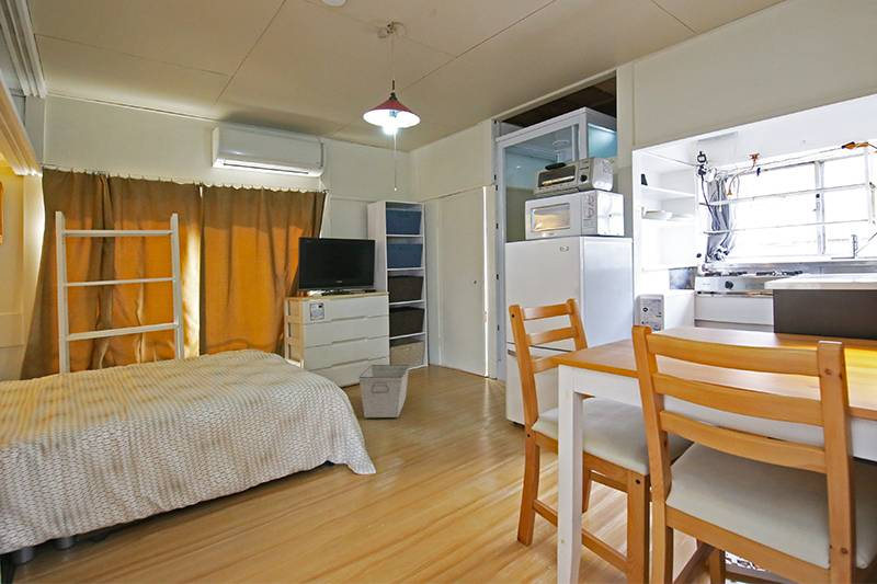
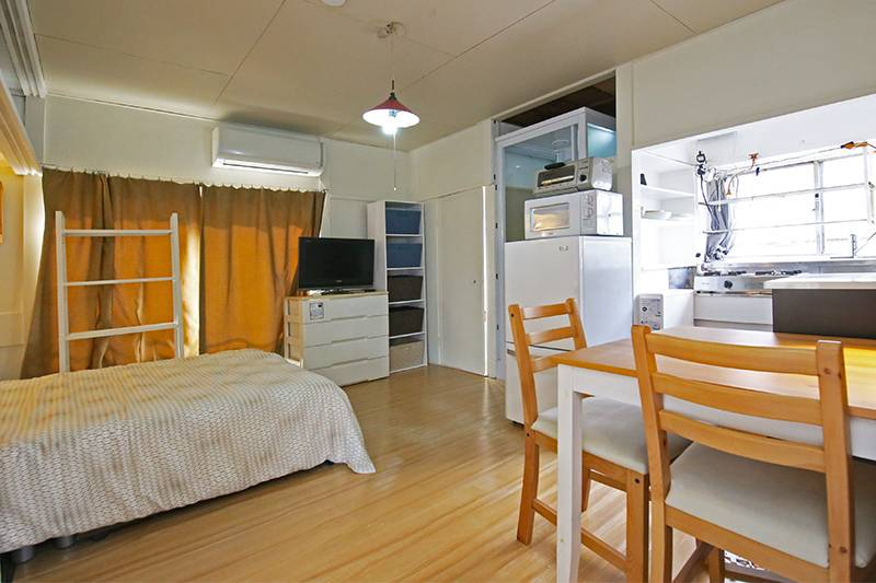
- storage bin [357,364,410,419]
